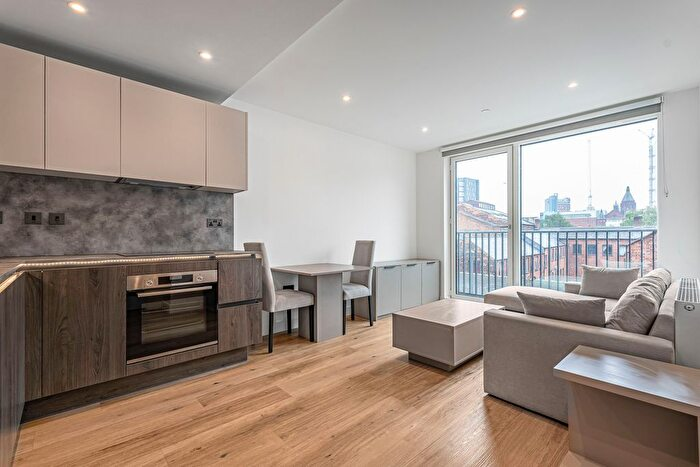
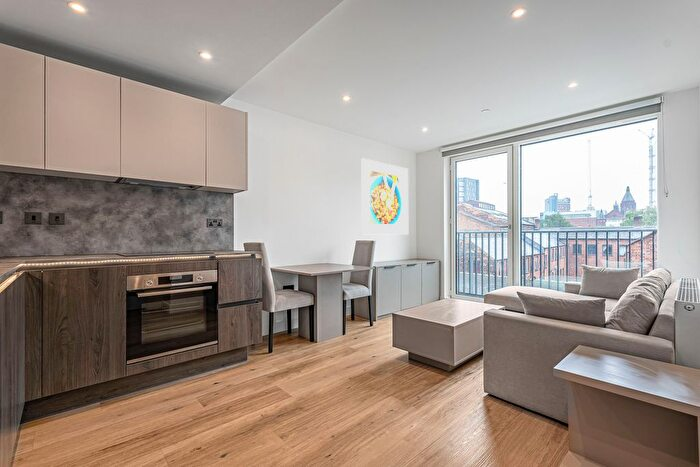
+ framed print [361,157,409,235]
